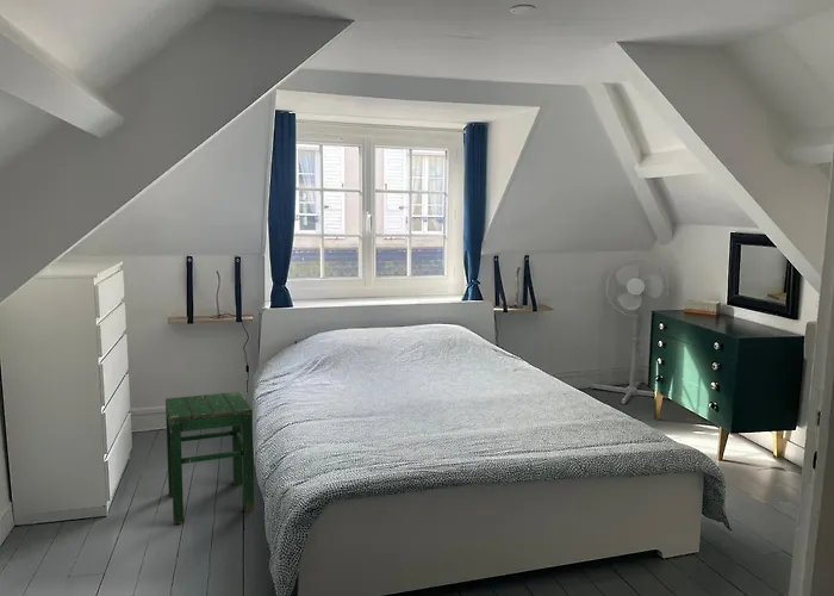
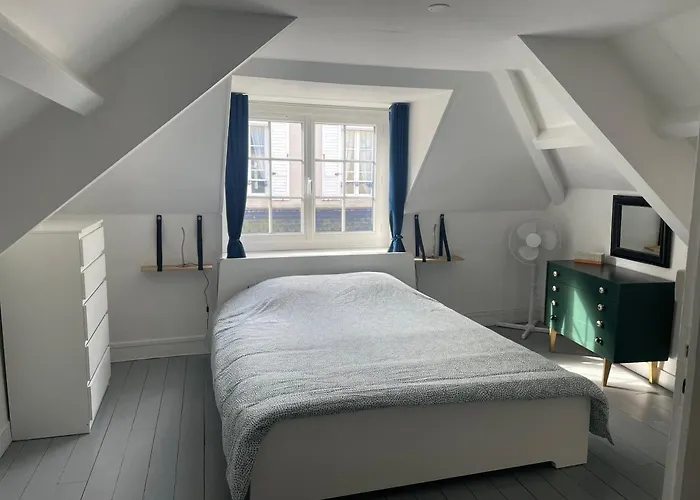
- stool [164,391,255,524]
